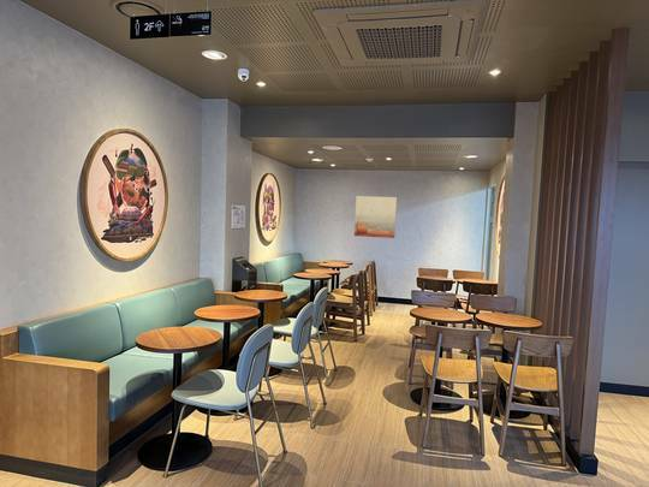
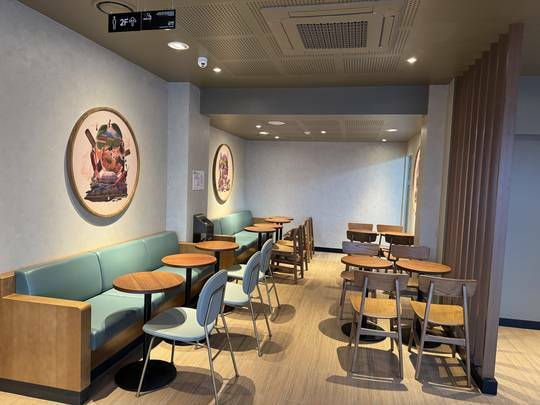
- wall art [353,195,398,239]
